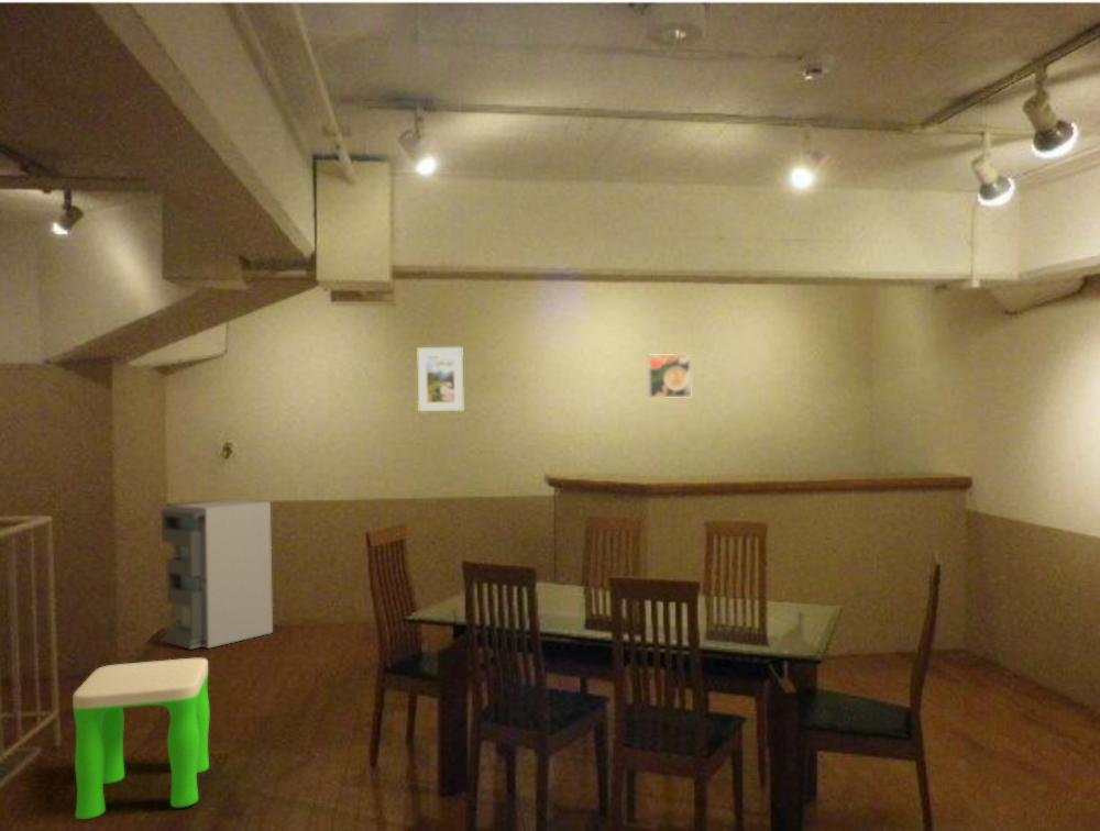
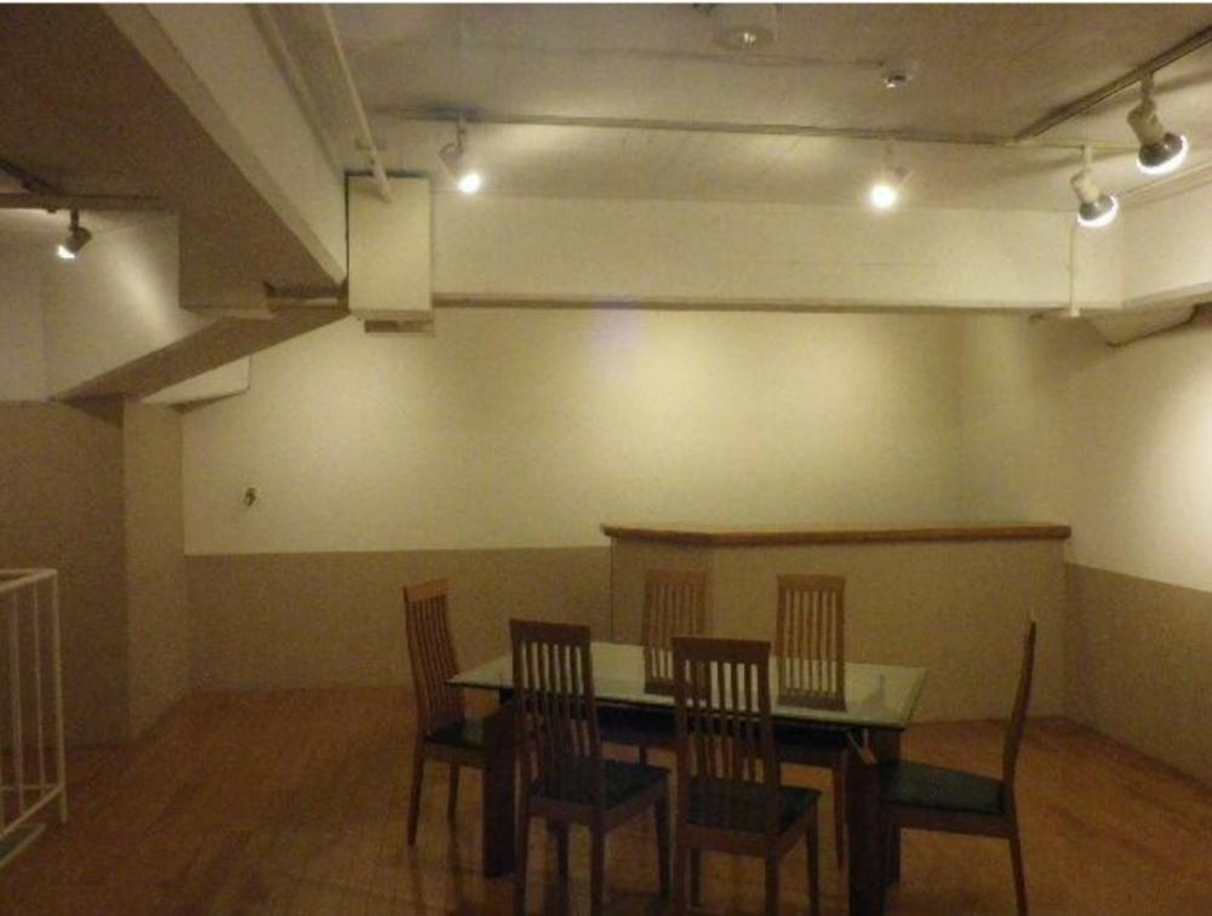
- storage cabinet [160,498,274,651]
- stool [72,657,211,820]
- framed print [647,353,692,399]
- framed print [417,346,464,412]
